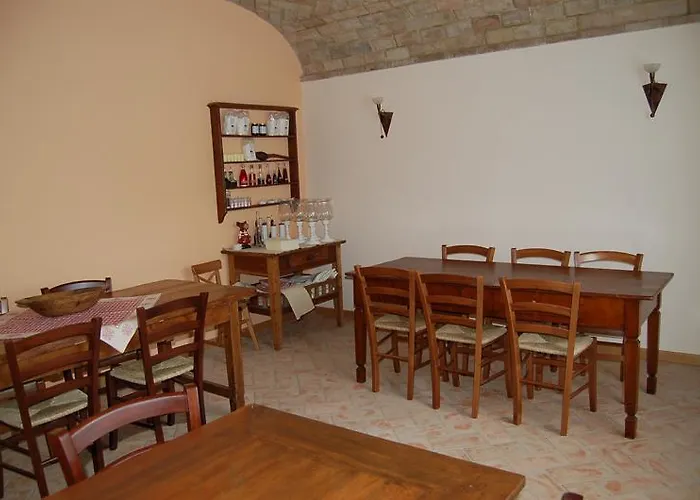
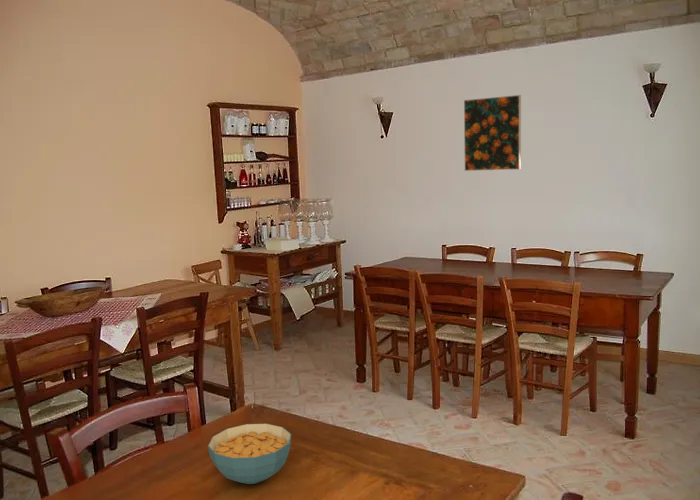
+ cereal bowl [207,423,292,485]
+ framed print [463,94,522,172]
